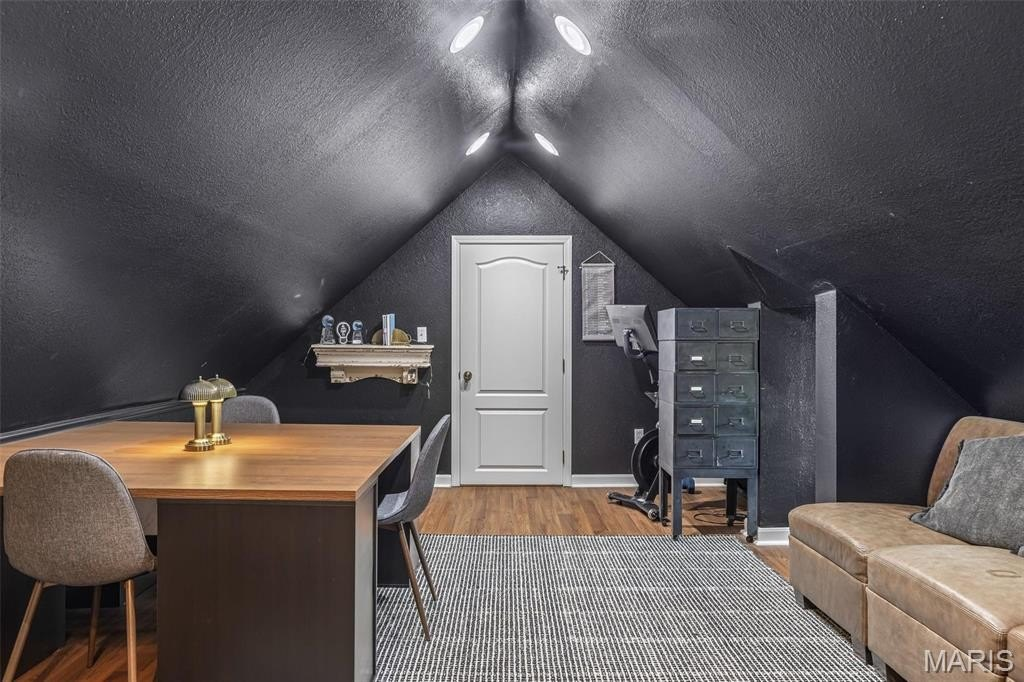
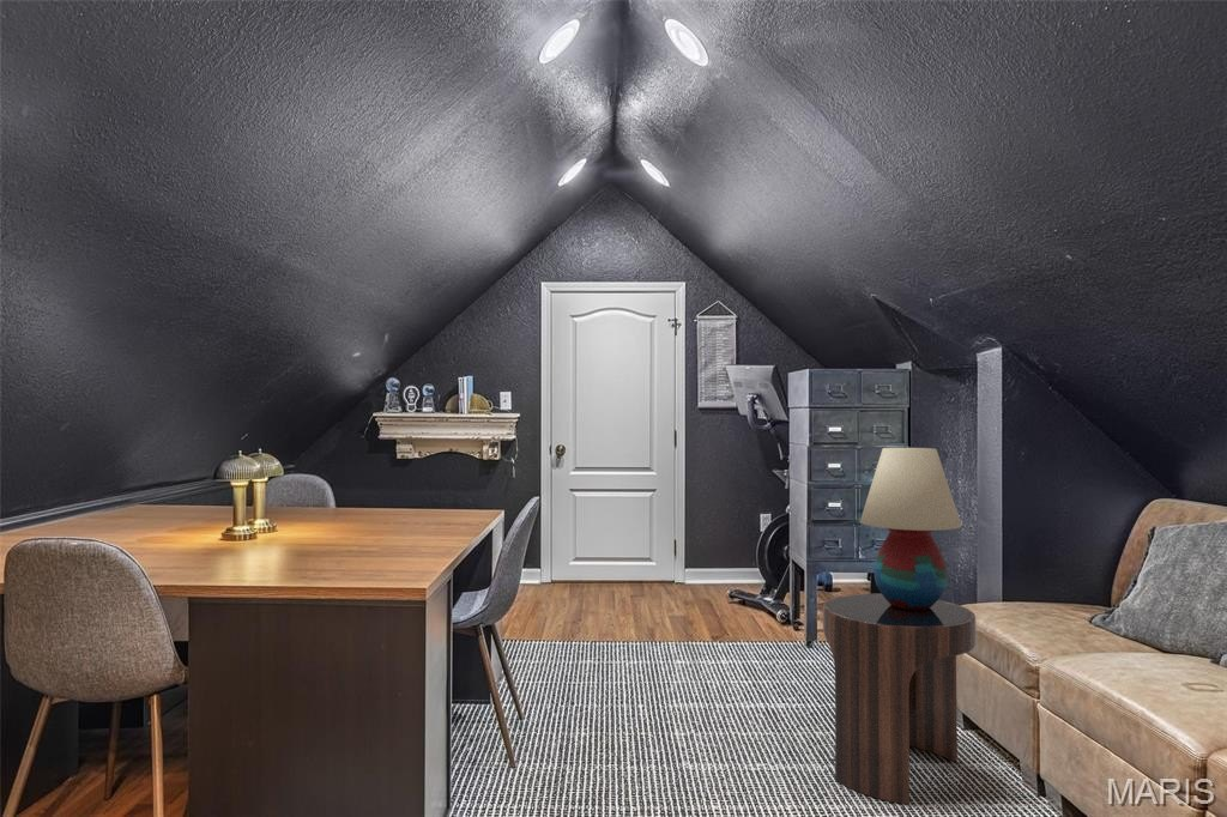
+ table lamp [859,447,963,610]
+ side table [822,593,978,805]
